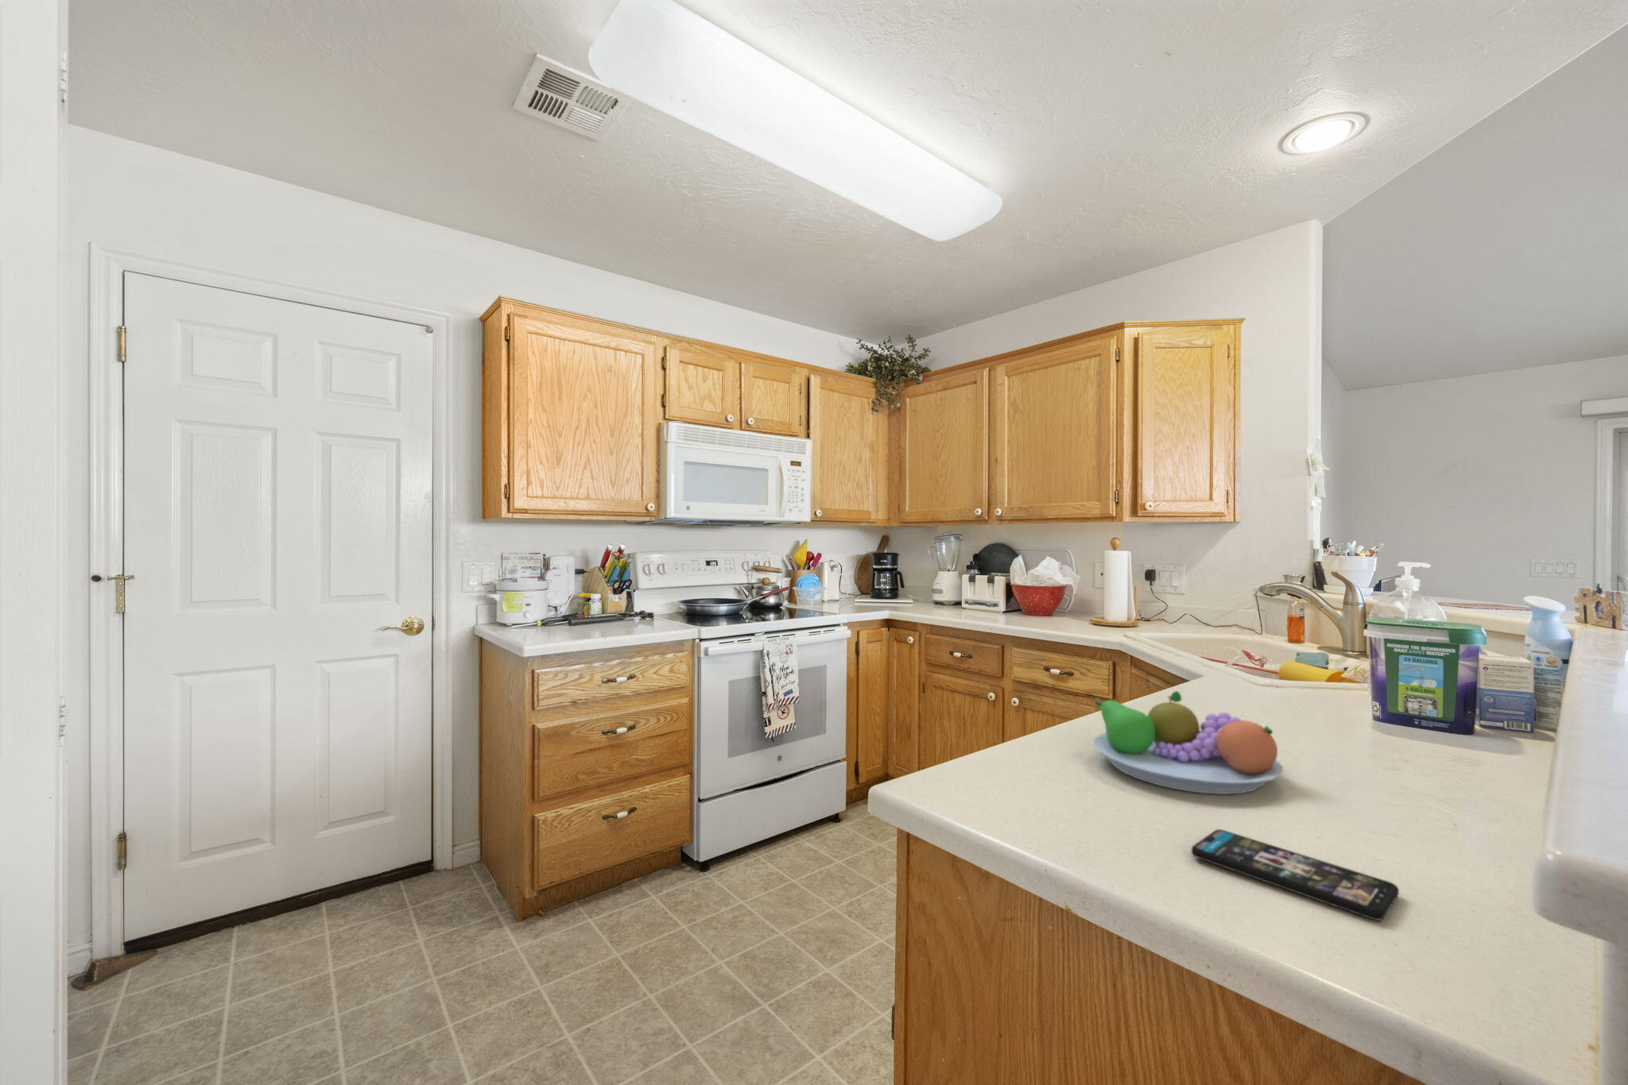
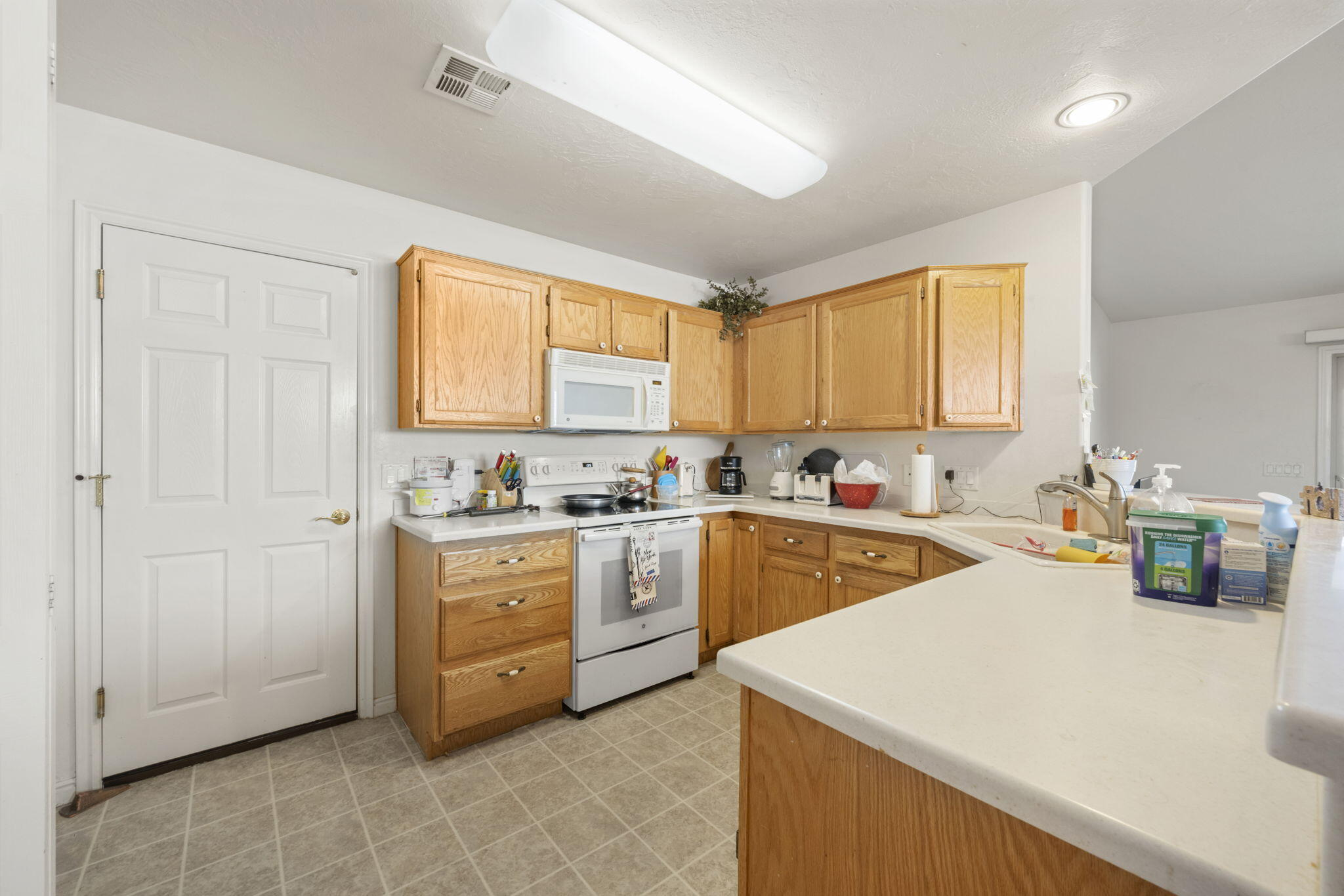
- smartphone [1191,828,1400,922]
- fruit bowl [1093,690,1284,796]
